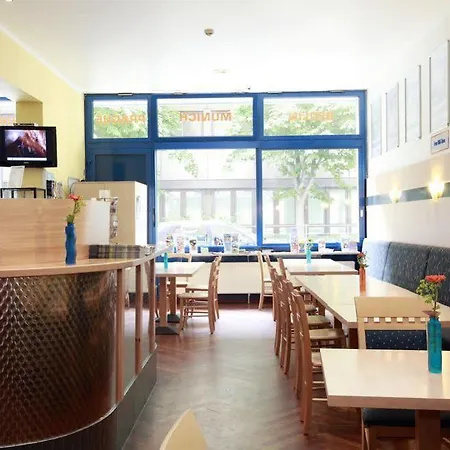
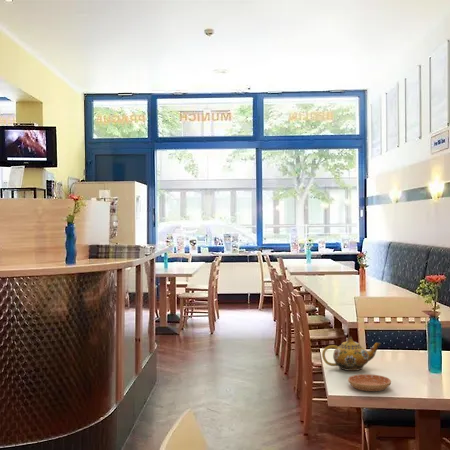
+ saucer [347,373,392,392]
+ teapot [321,336,382,372]
